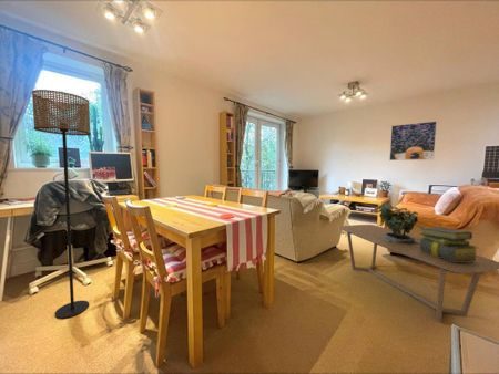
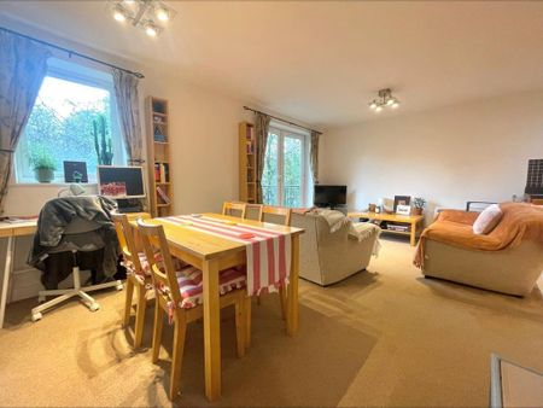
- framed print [388,121,438,162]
- coffee table [338,224,499,323]
- stack of books [418,226,480,262]
- floor lamp [31,89,91,319]
- potted plant [377,201,419,245]
